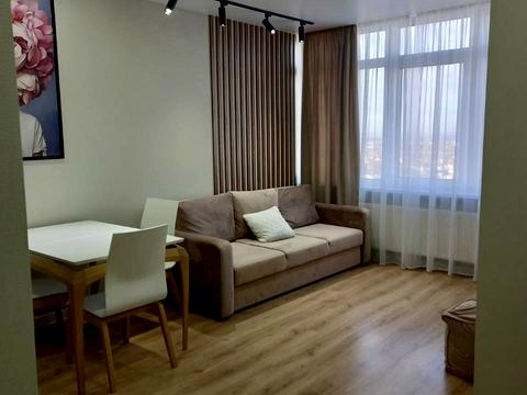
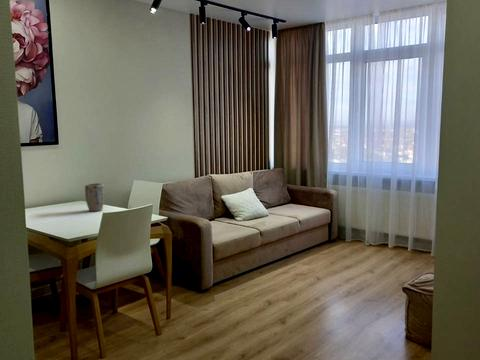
+ plant pot [84,182,105,212]
